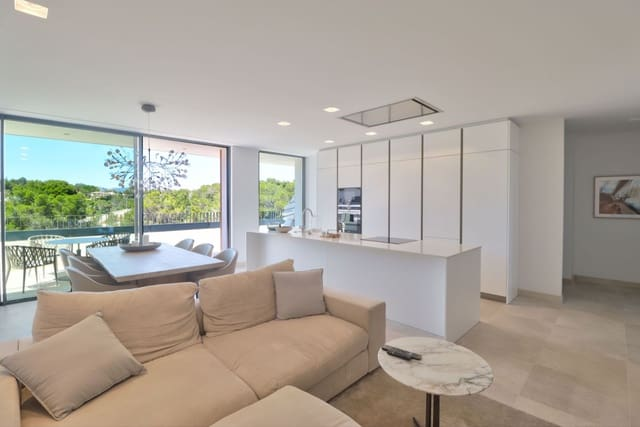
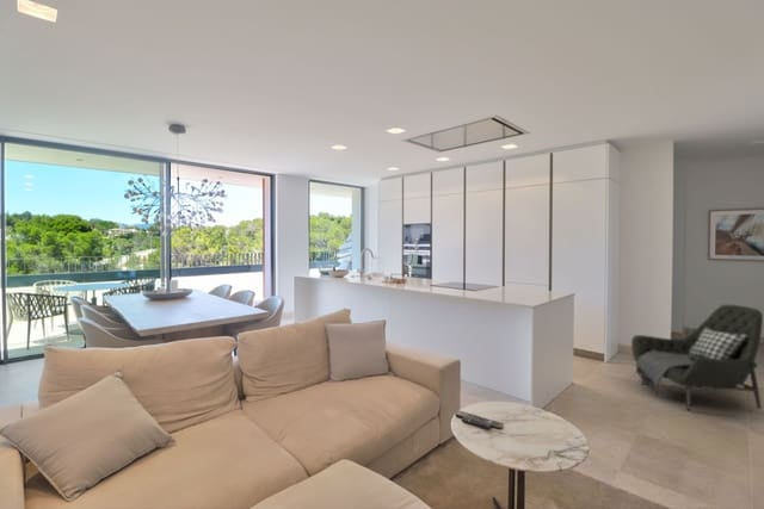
+ armchair [630,304,764,412]
